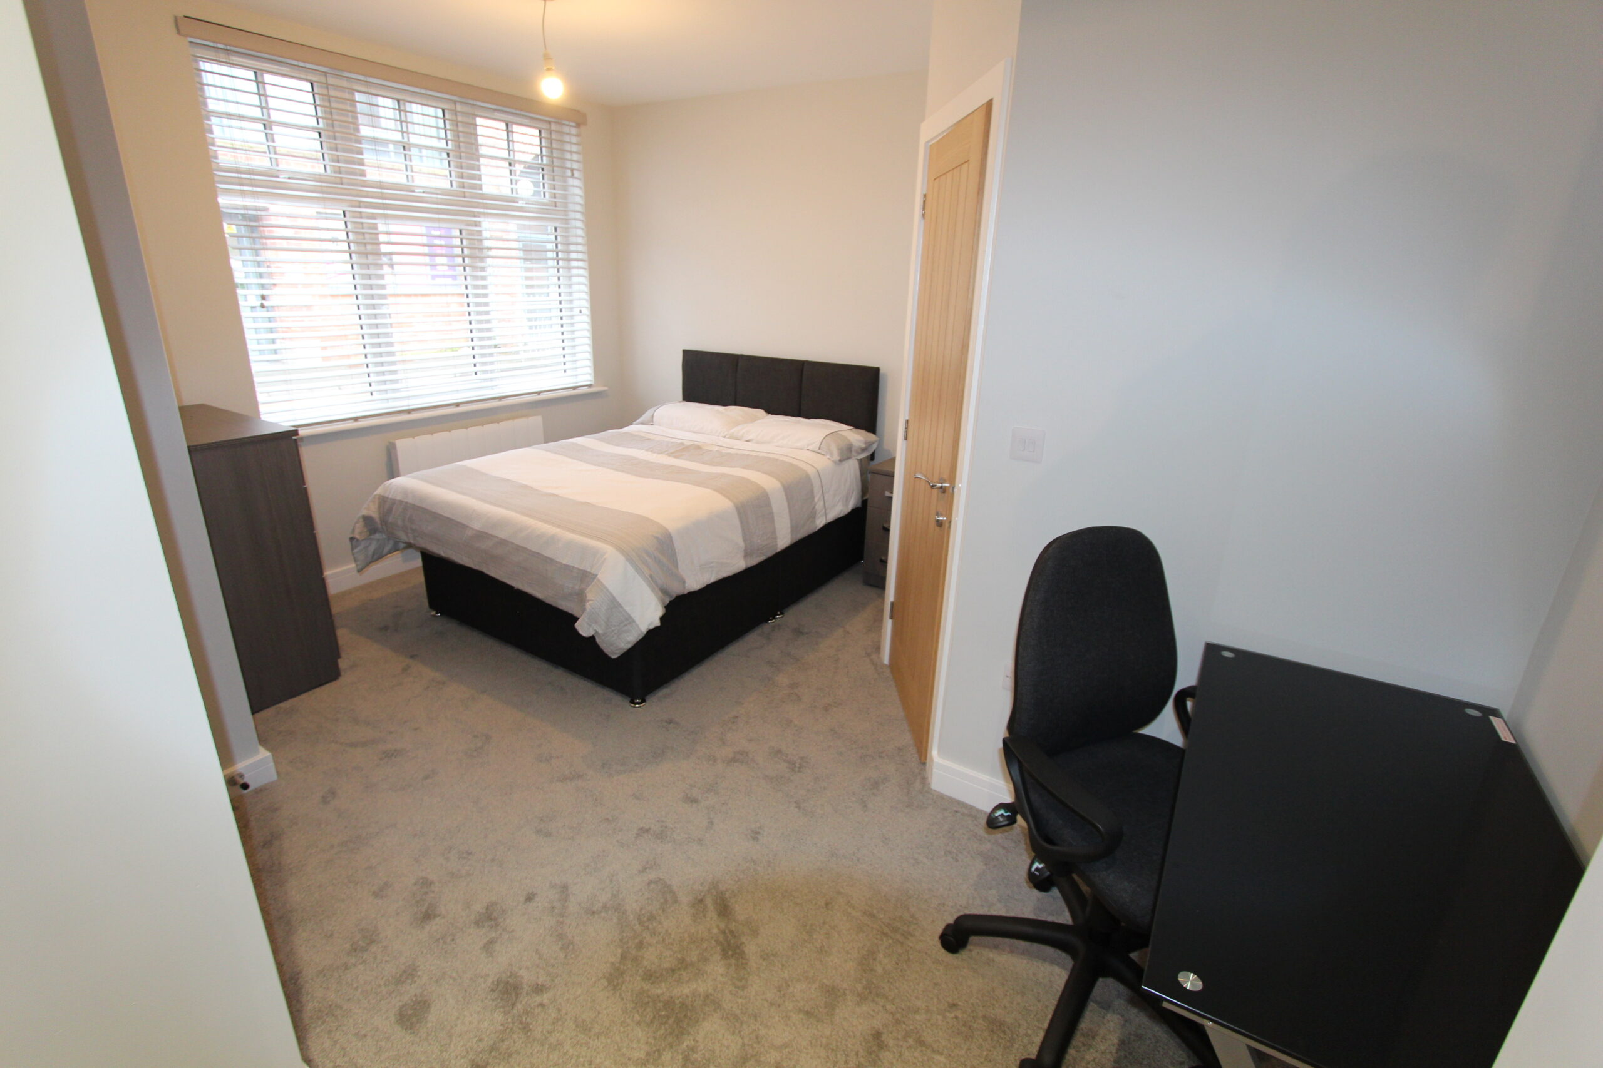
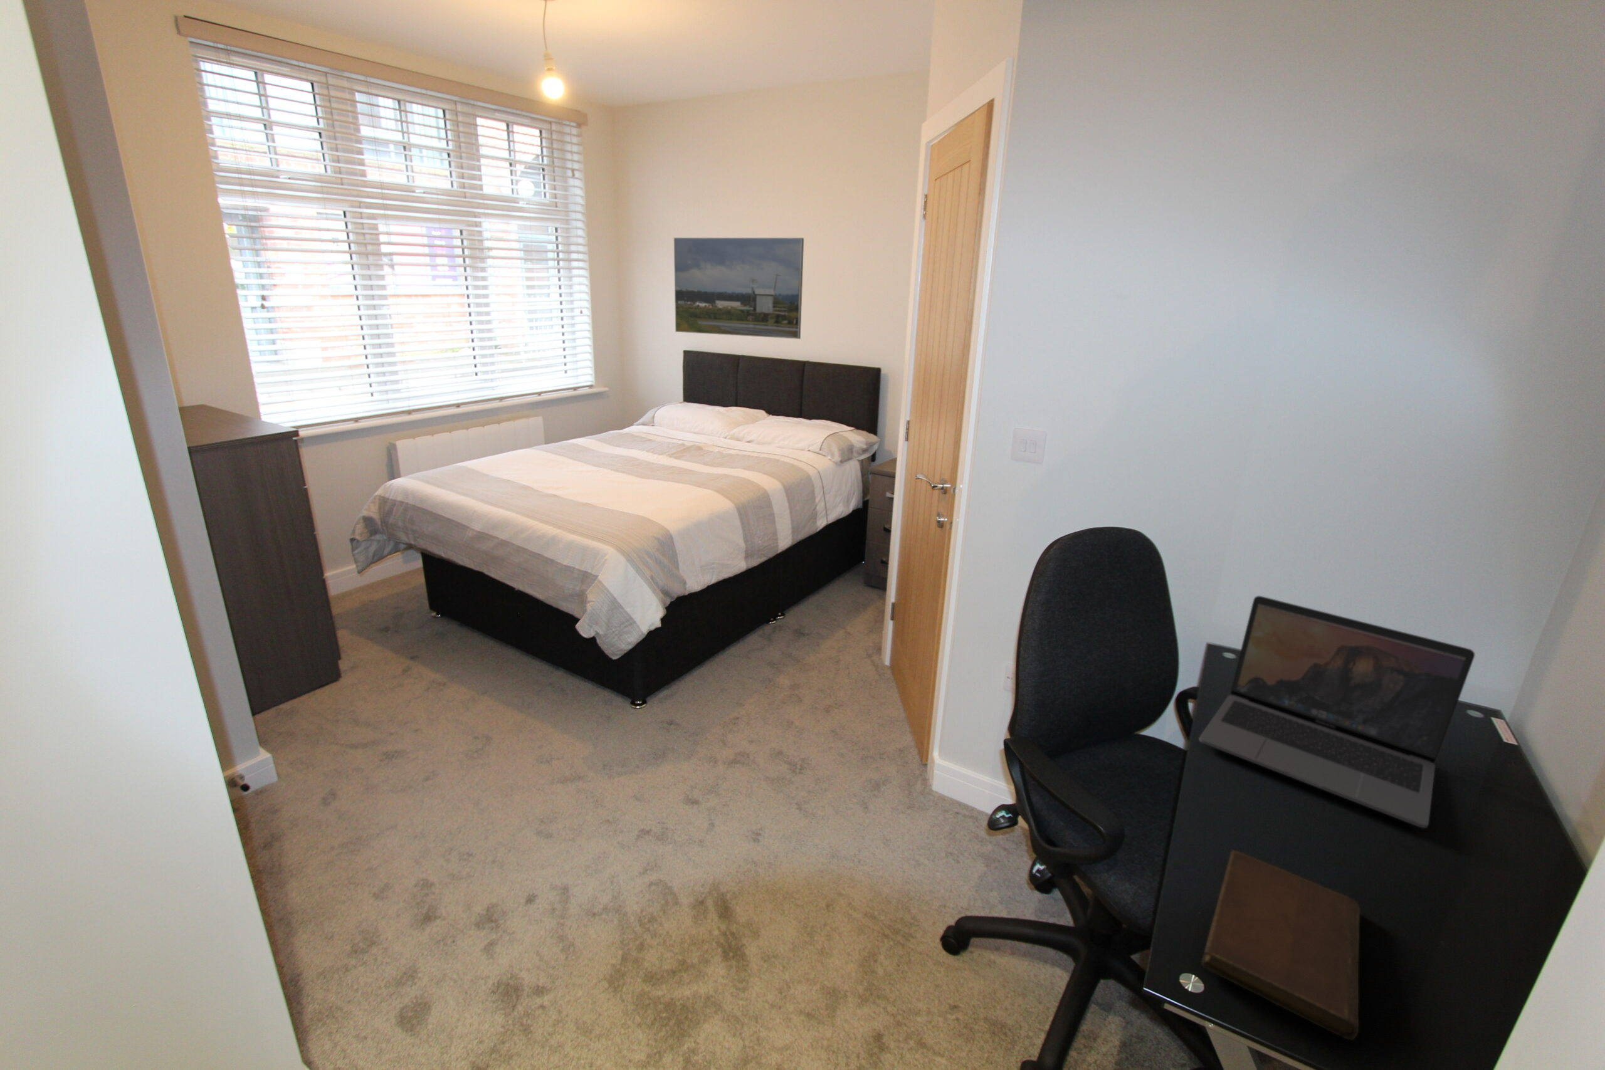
+ notebook [1200,850,1361,1041]
+ laptop [1198,595,1475,829]
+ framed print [674,236,805,339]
